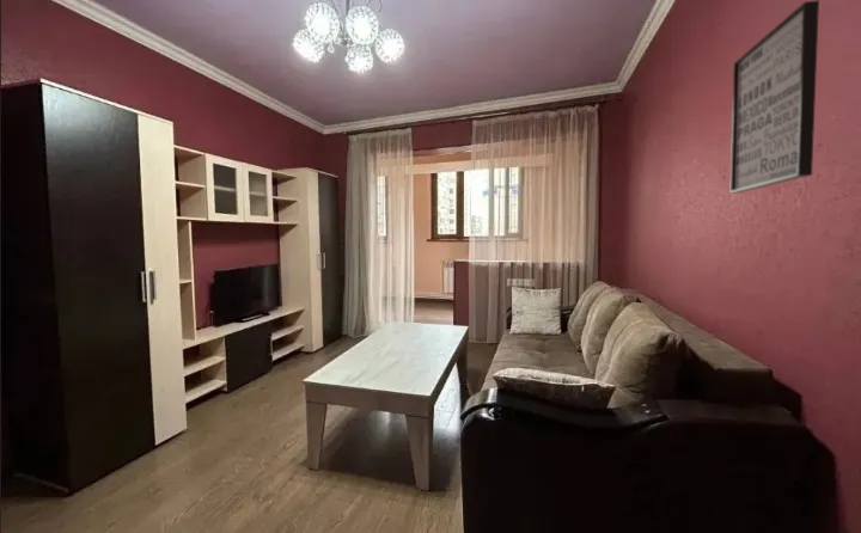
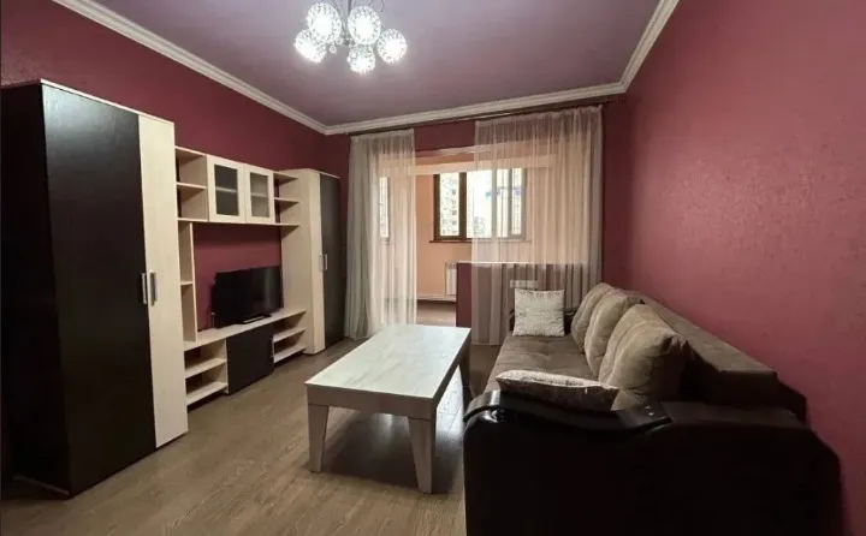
- wall art [728,0,820,194]
